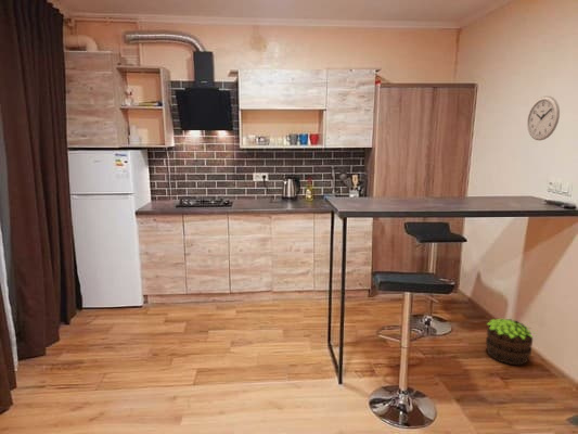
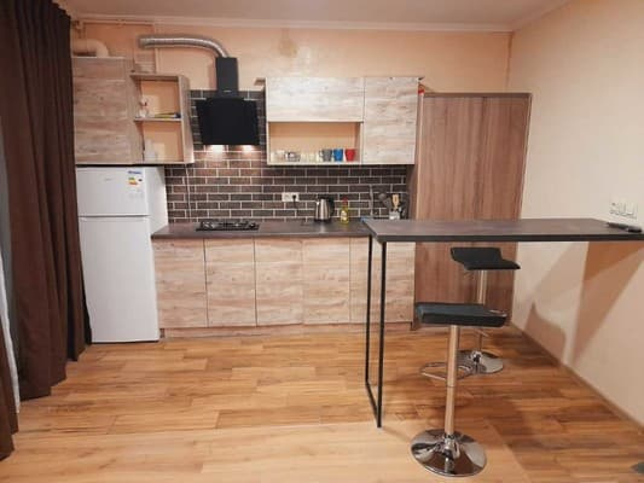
- potted plant [485,318,534,366]
- wall clock [526,94,561,142]
